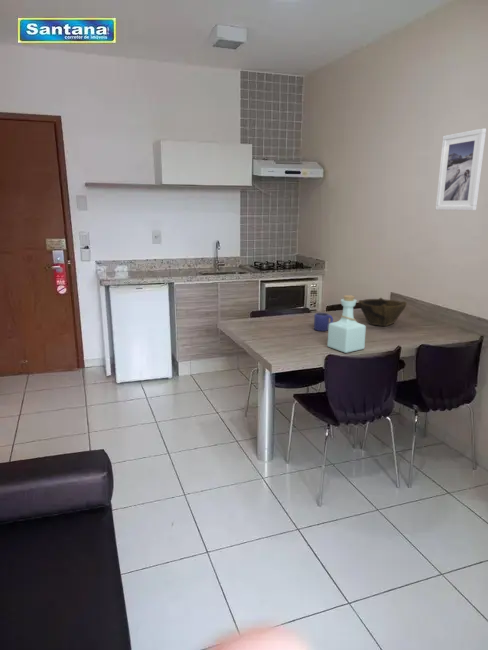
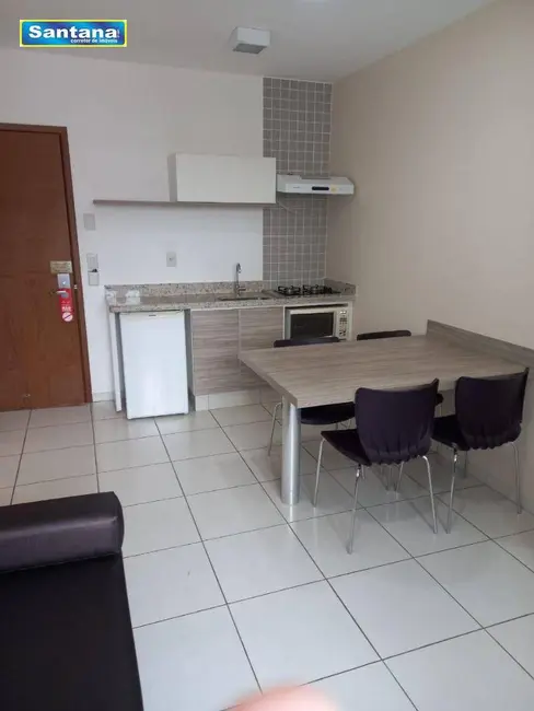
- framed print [435,127,487,211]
- mug [313,312,334,332]
- bowl [357,297,407,327]
- bottle [326,294,367,354]
